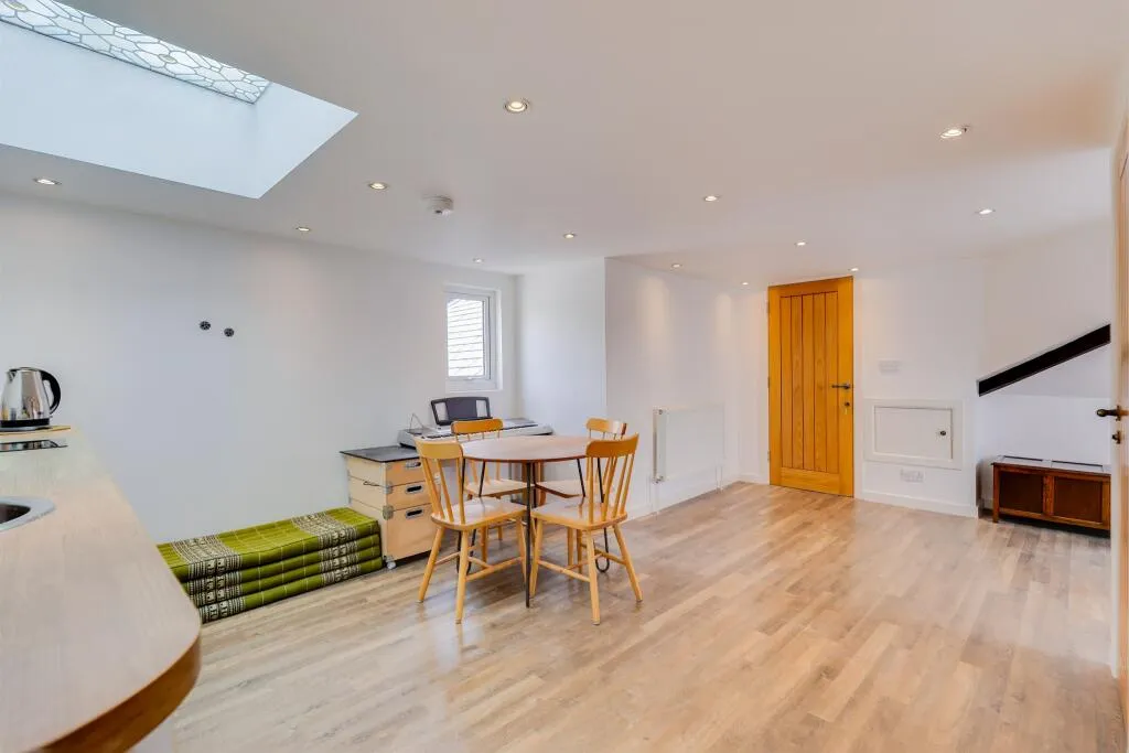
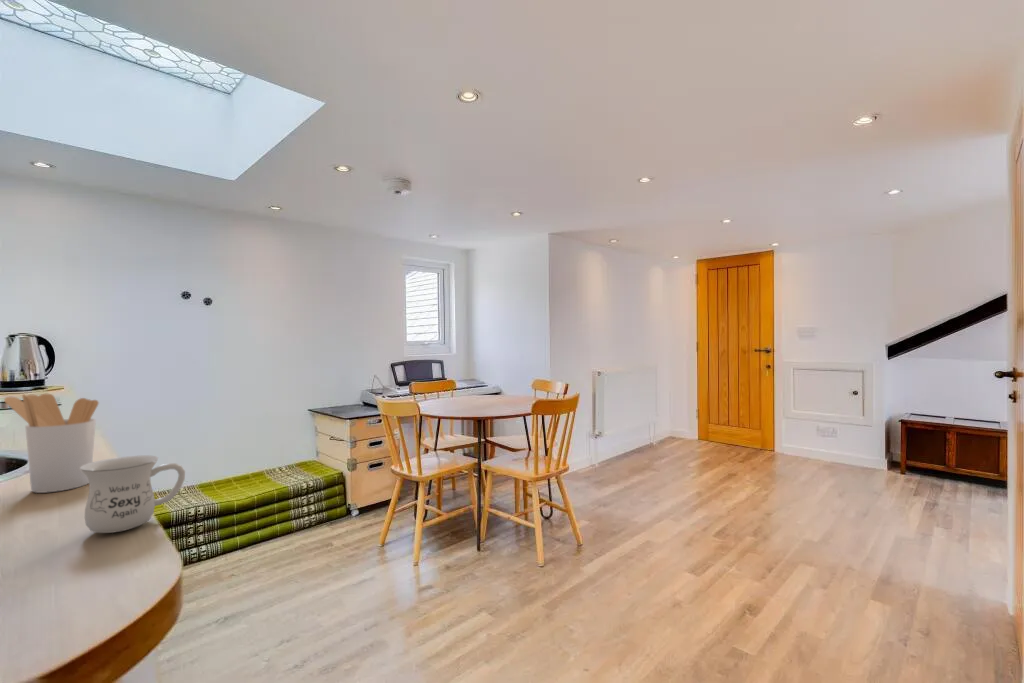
+ mug [80,454,186,534]
+ utensil holder [3,393,100,494]
